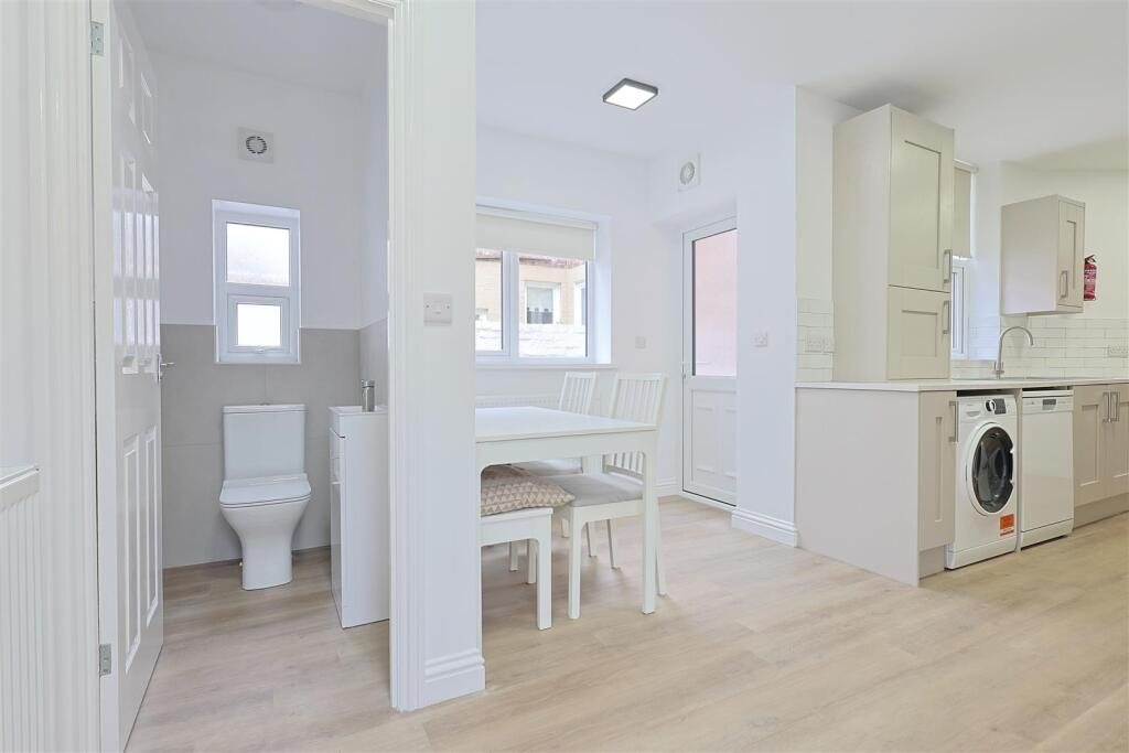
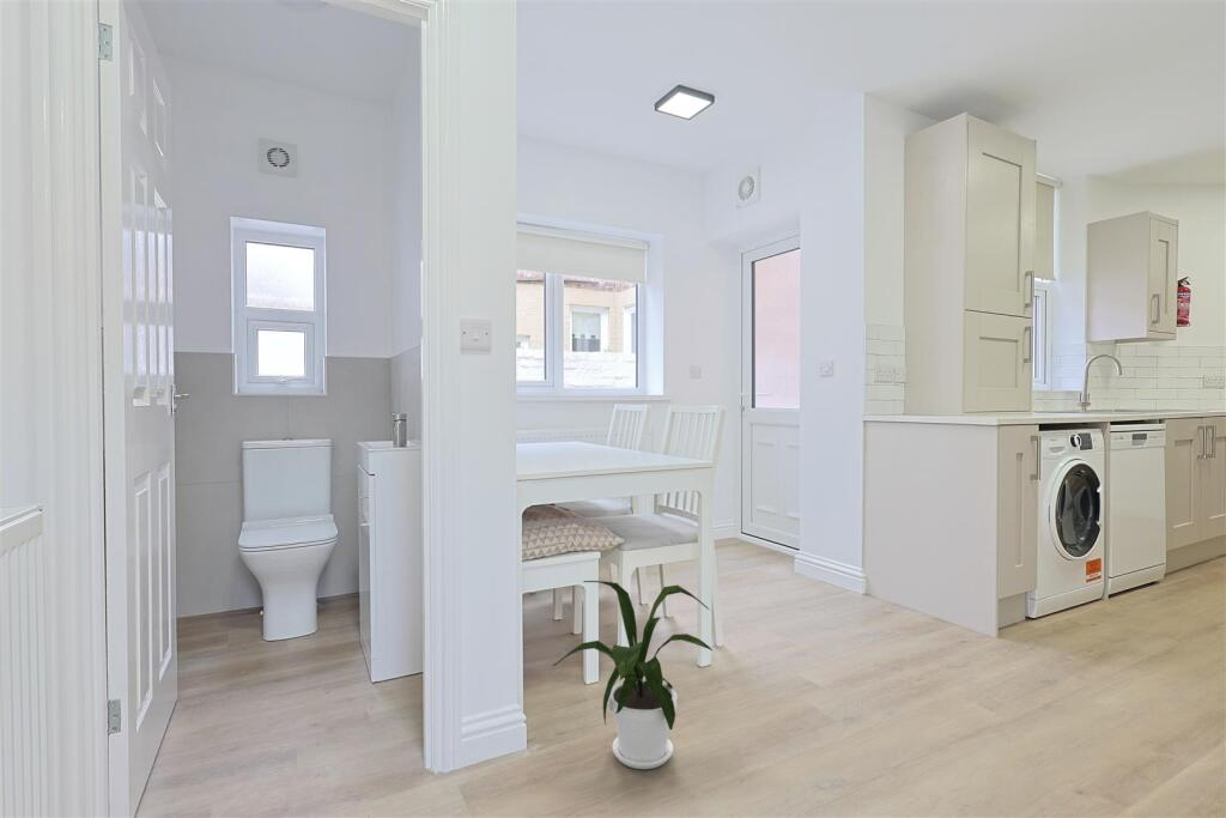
+ house plant [552,580,714,770]
